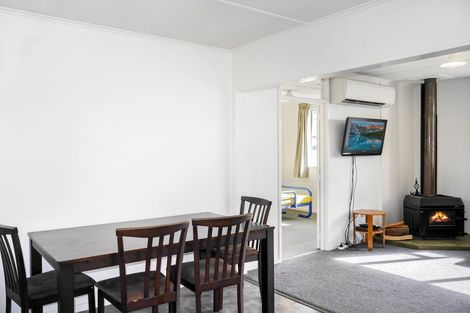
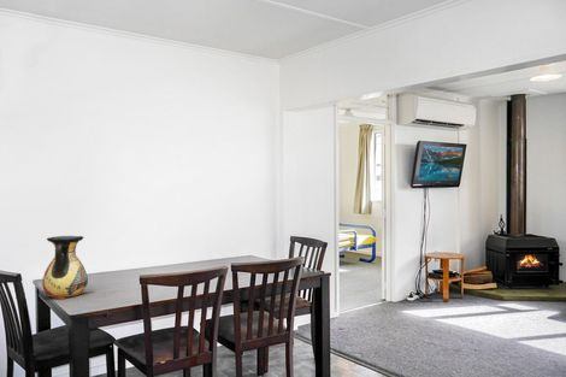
+ vase [41,235,94,301]
